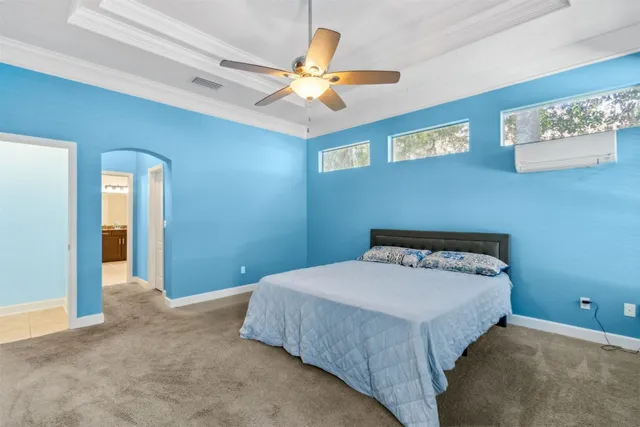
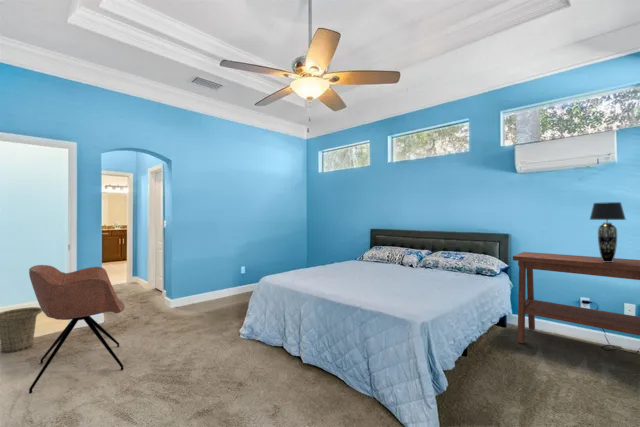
+ table lamp [588,201,627,262]
+ side table [512,251,640,344]
+ armchair [28,264,126,394]
+ basket [0,306,43,353]
